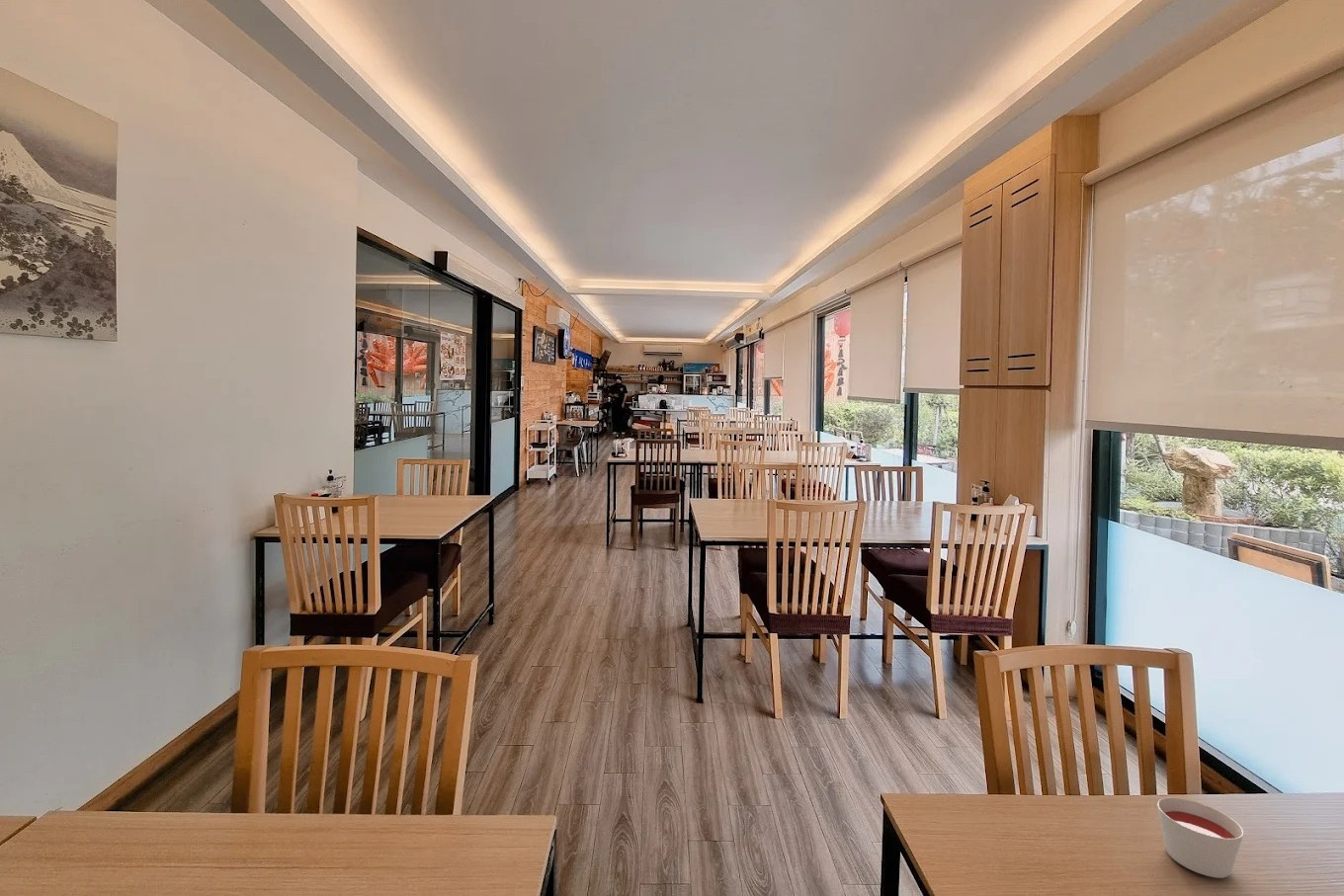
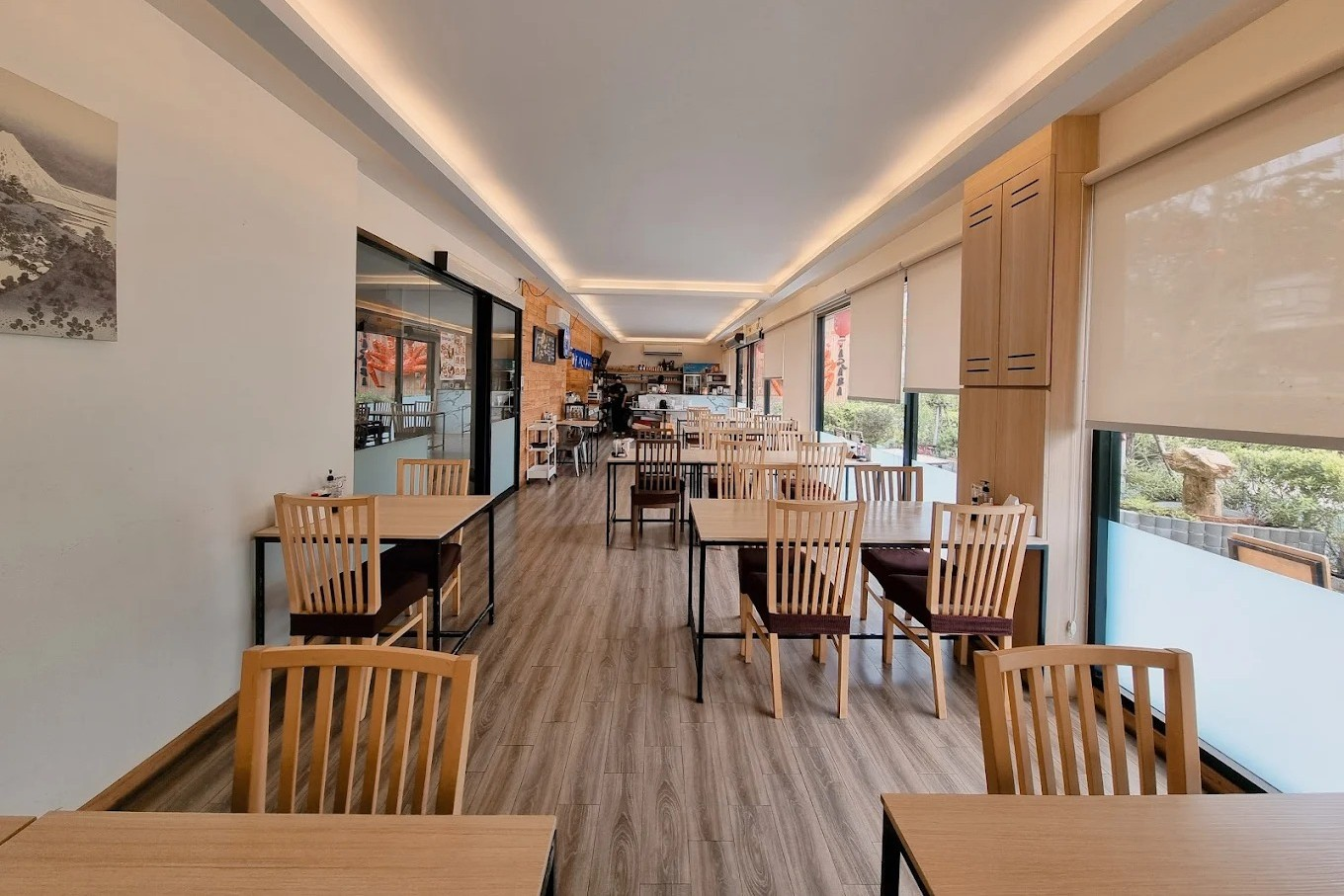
- candle [1156,796,1244,879]
